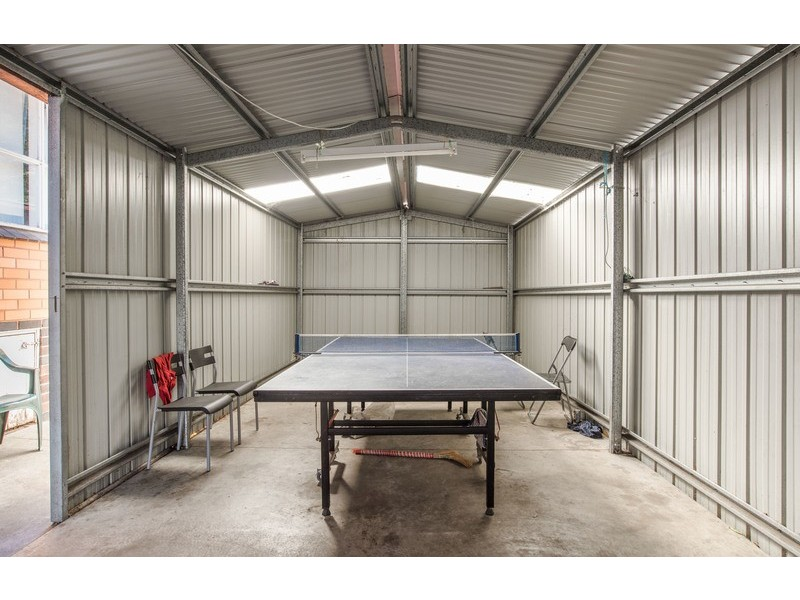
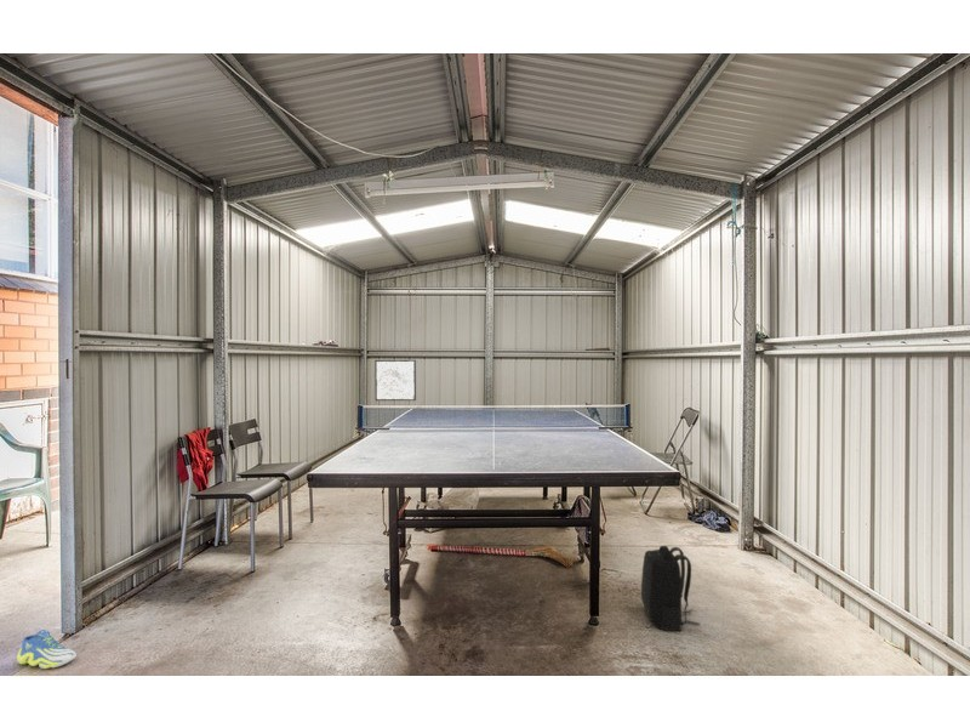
+ sneaker [16,629,78,670]
+ wall art [373,359,417,402]
+ backpack [640,545,701,632]
